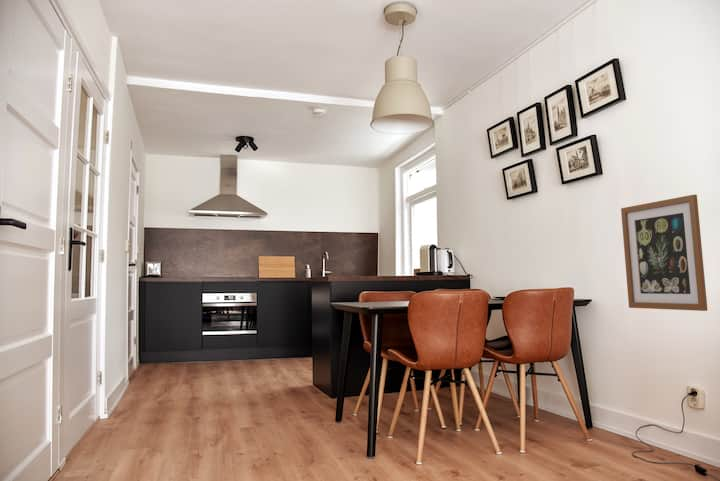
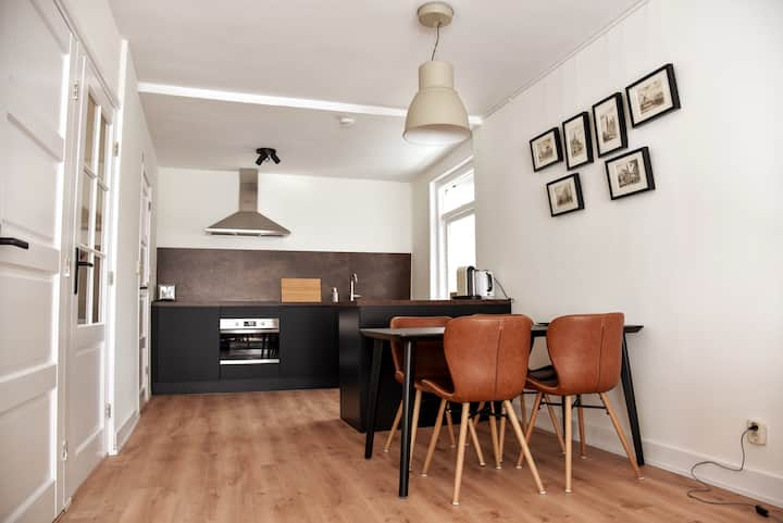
- wall art [620,194,708,312]
